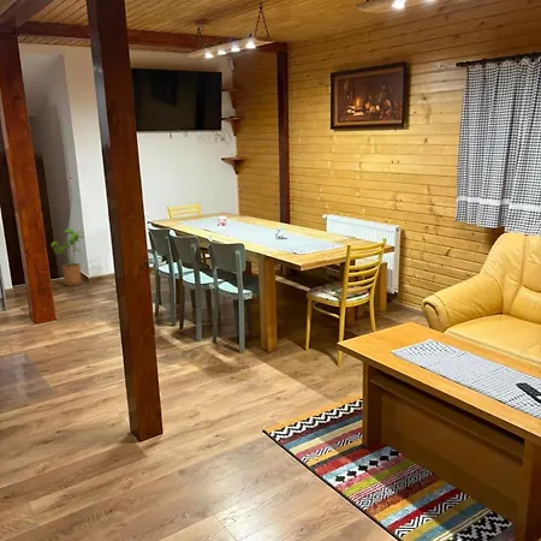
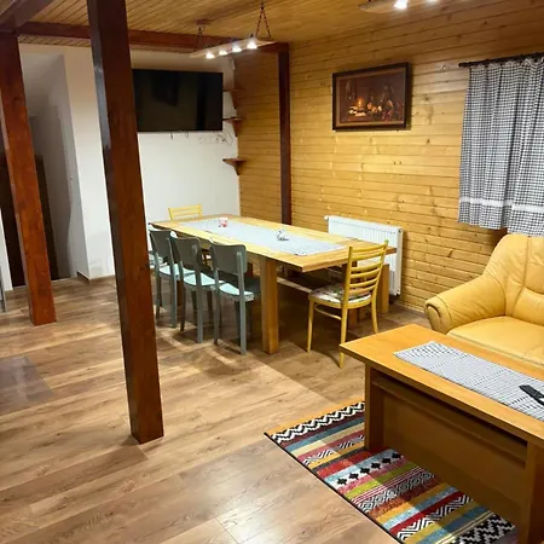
- house plant [50,227,85,287]
